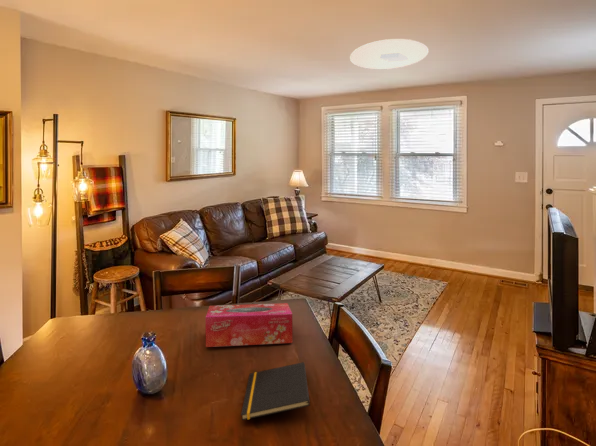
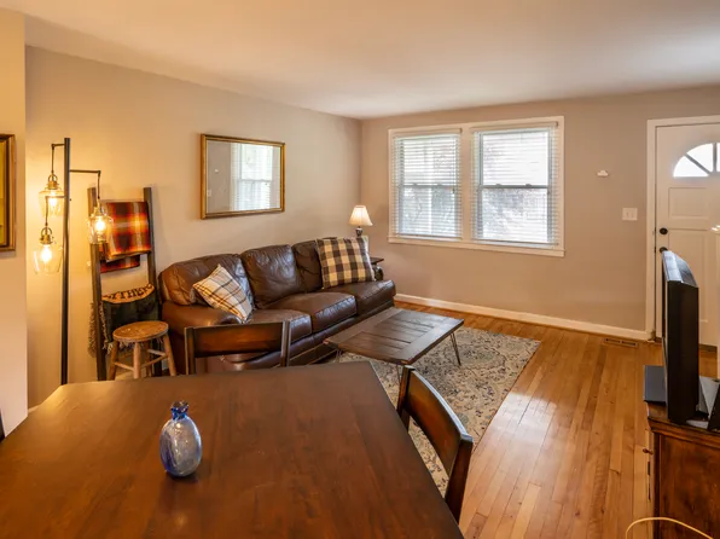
- ceiling light [349,38,430,71]
- notepad [240,361,311,421]
- tissue box [204,302,293,348]
